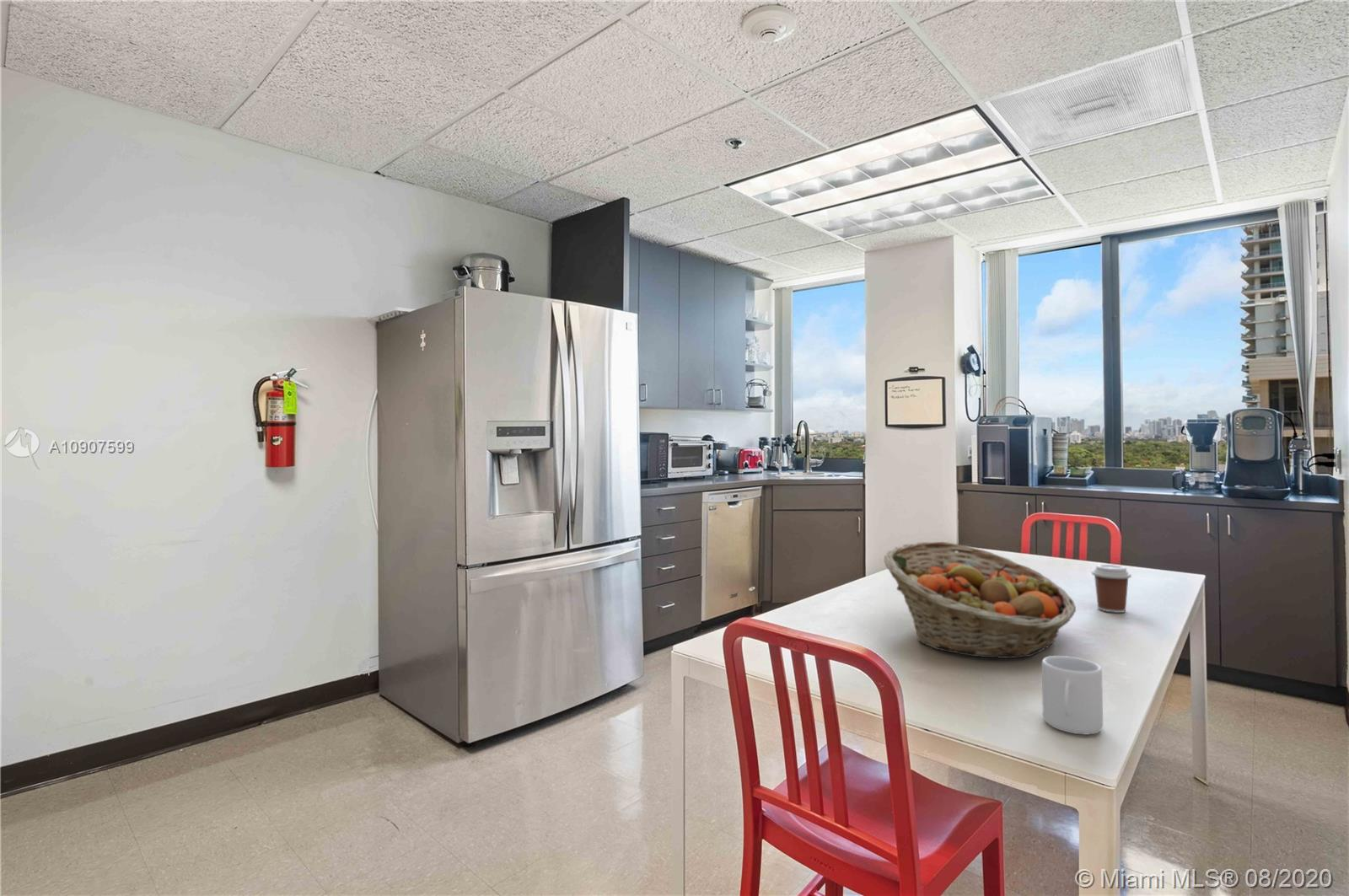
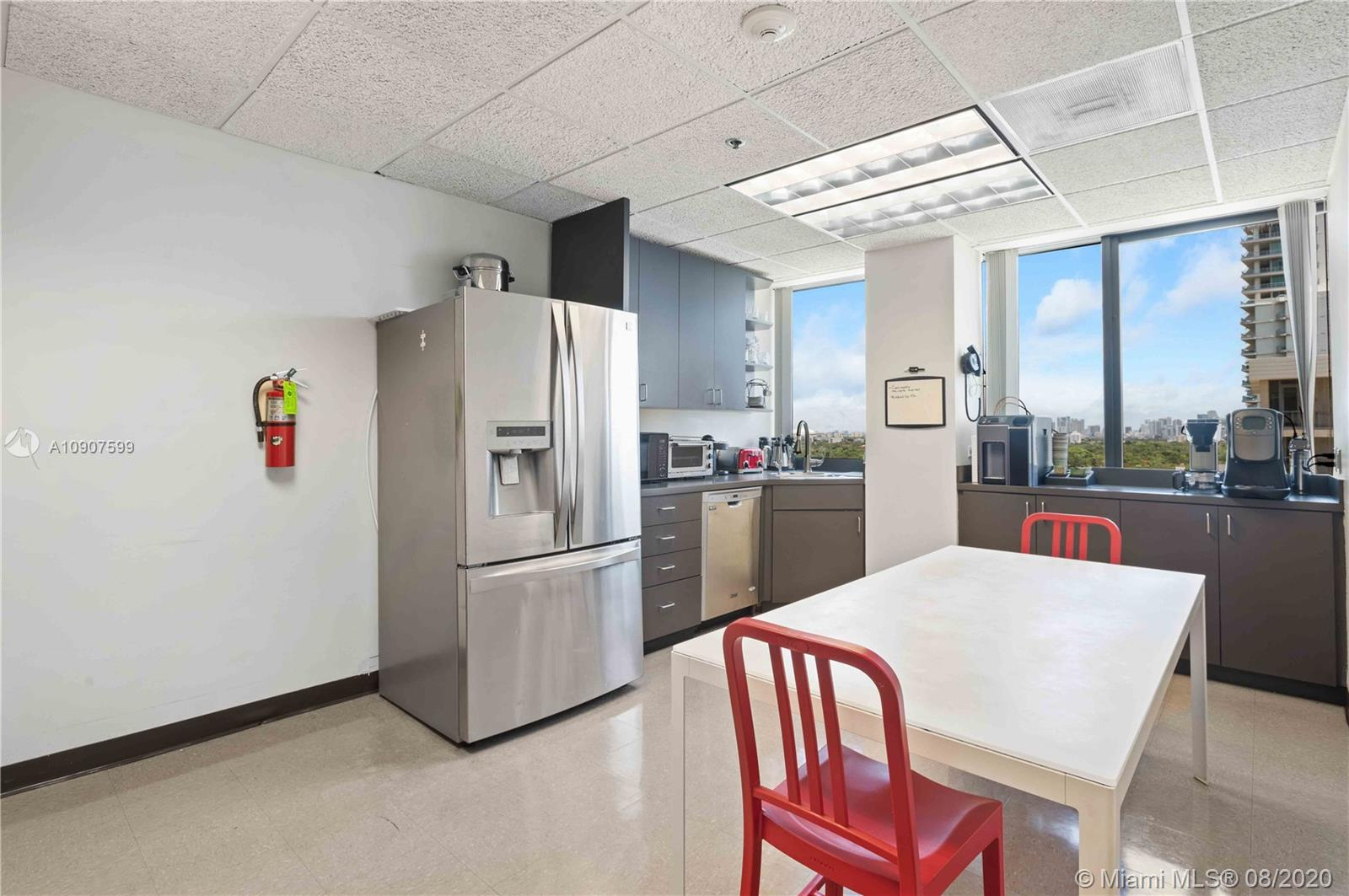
- mug [1041,655,1104,735]
- fruit basket [883,541,1077,659]
- coffee cup [1091,564,1132,614]
